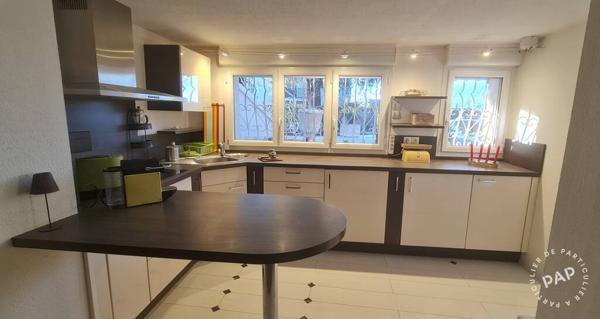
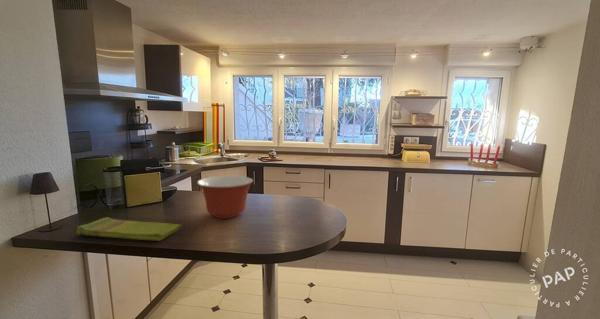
+ mixing bowl [196,175,254,219]
+ dish towel [76,217,183,242]
